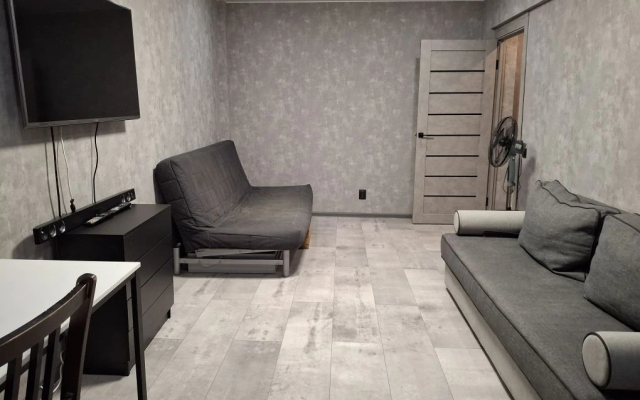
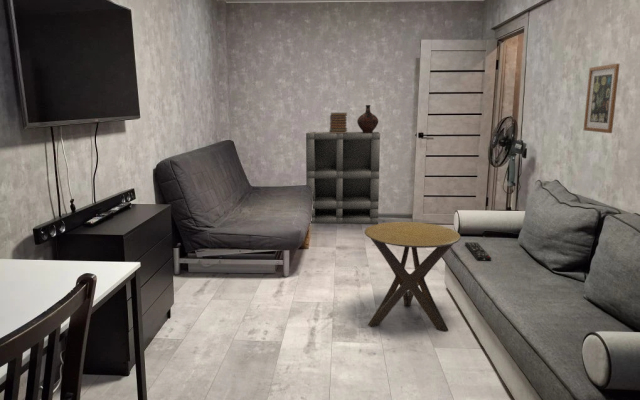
+ remote control [464,241,492,262]
+ ceramic jug [356,104,379,133]
+ side table [364,221,461,332]
+ wall art [583,63,620,134]
+ book stack [328,112,348,133]
+ shelving unit [305,131,381,225]
